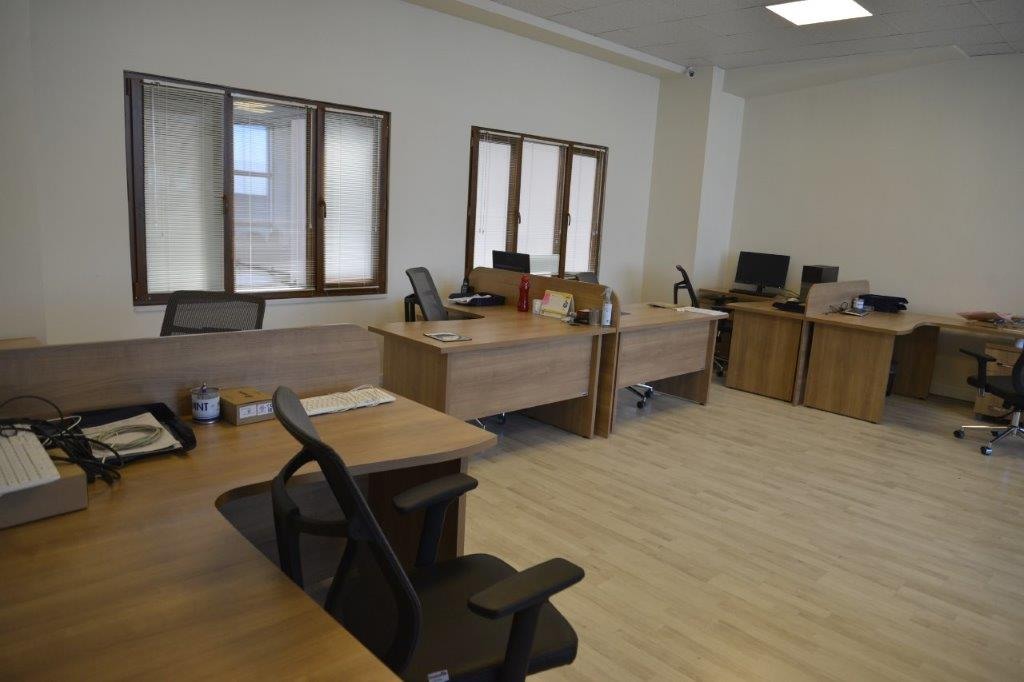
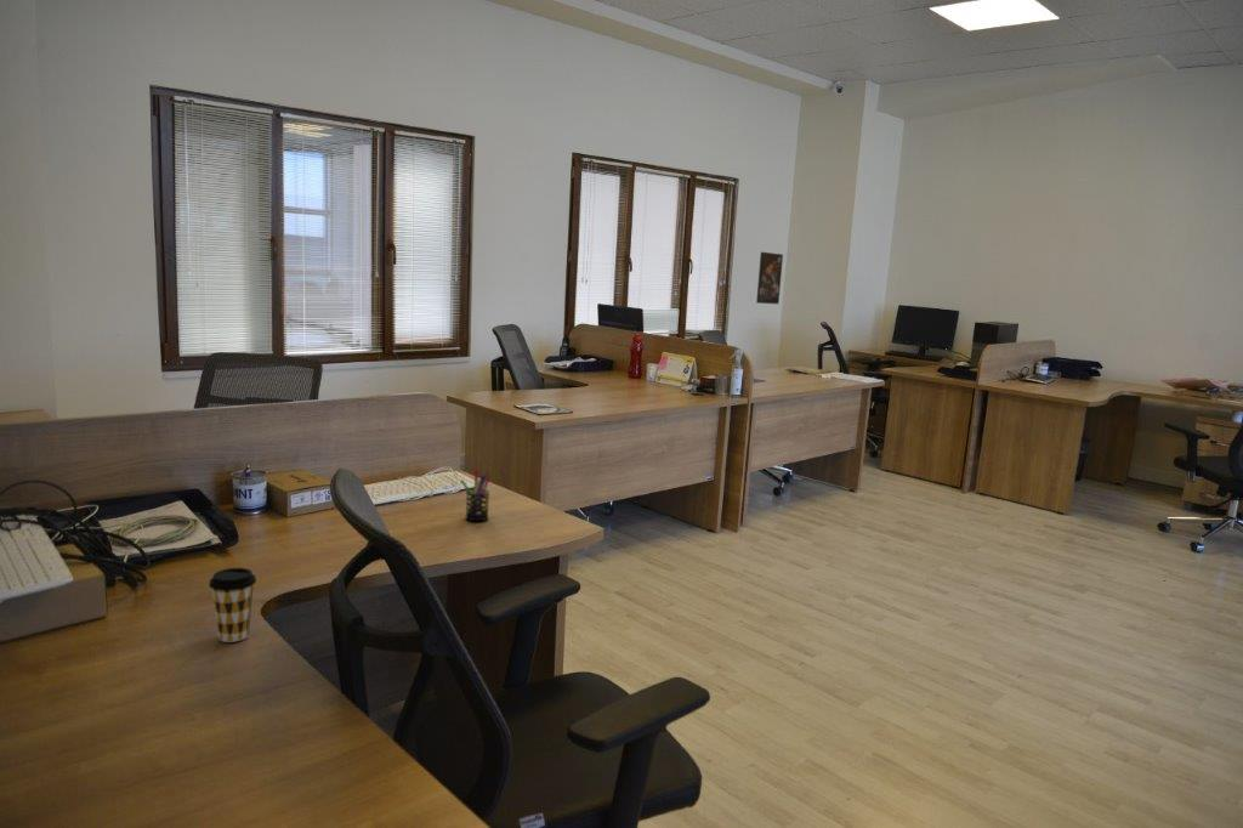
+ coffee cup [208,567,257,643]
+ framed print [755,251,784,305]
+ pen holder [459,469,492,522]
